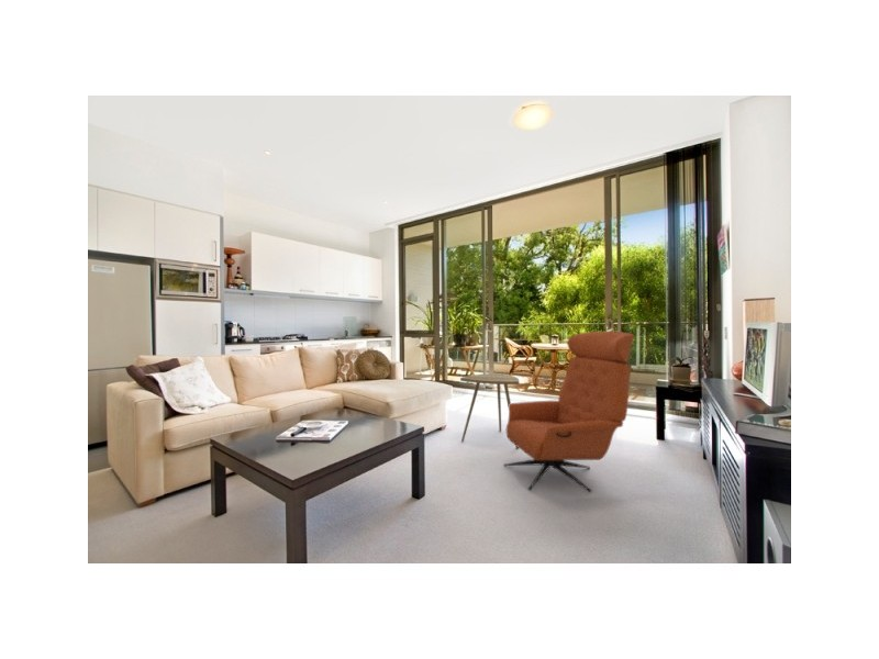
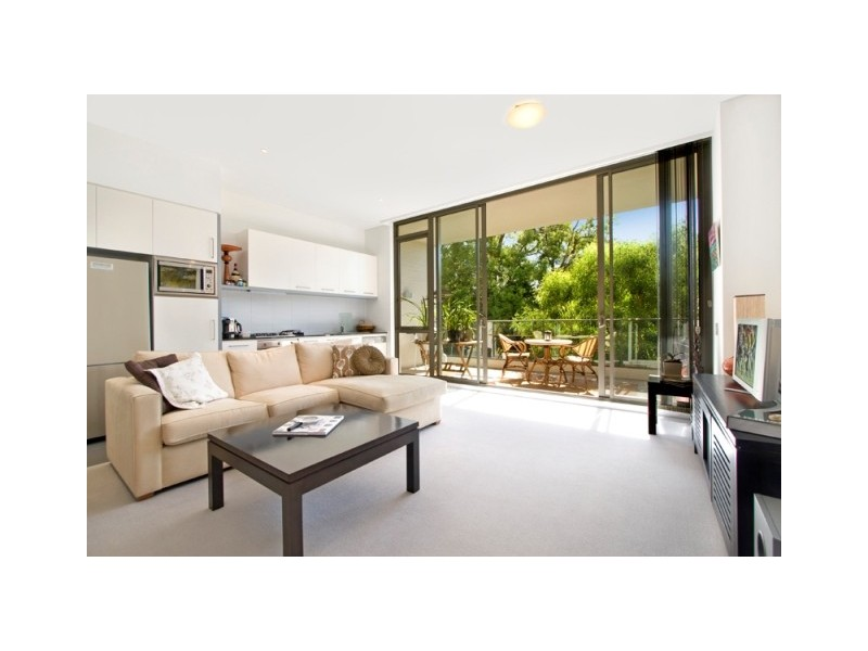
- side table [459,372,520,450]
- lounge chair [503,331,635,493]
